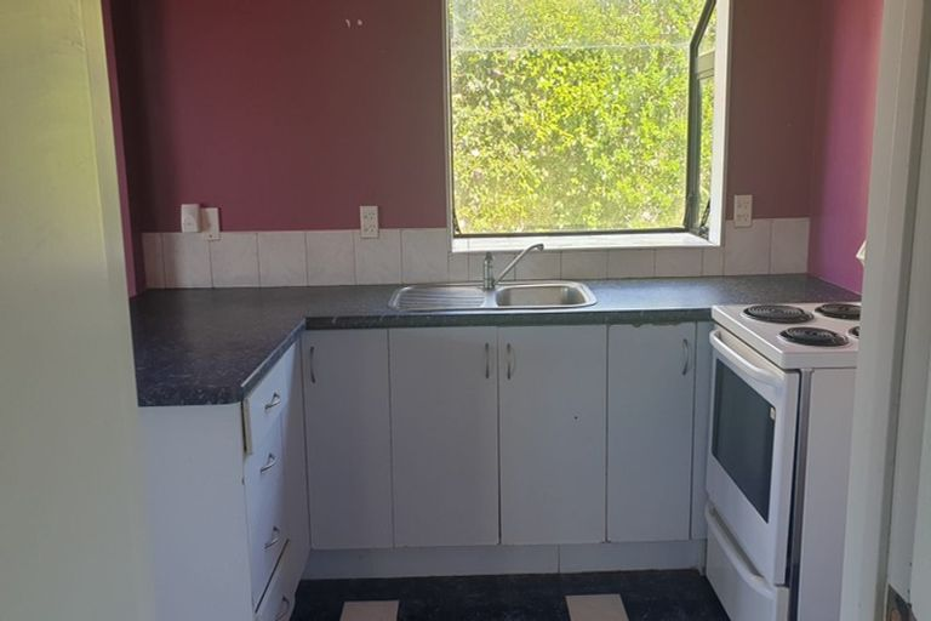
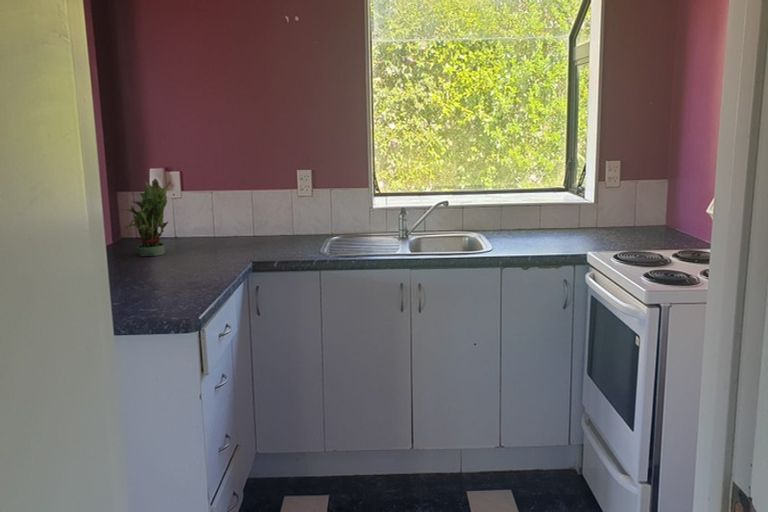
+ potted plant [121,178,172,257]
